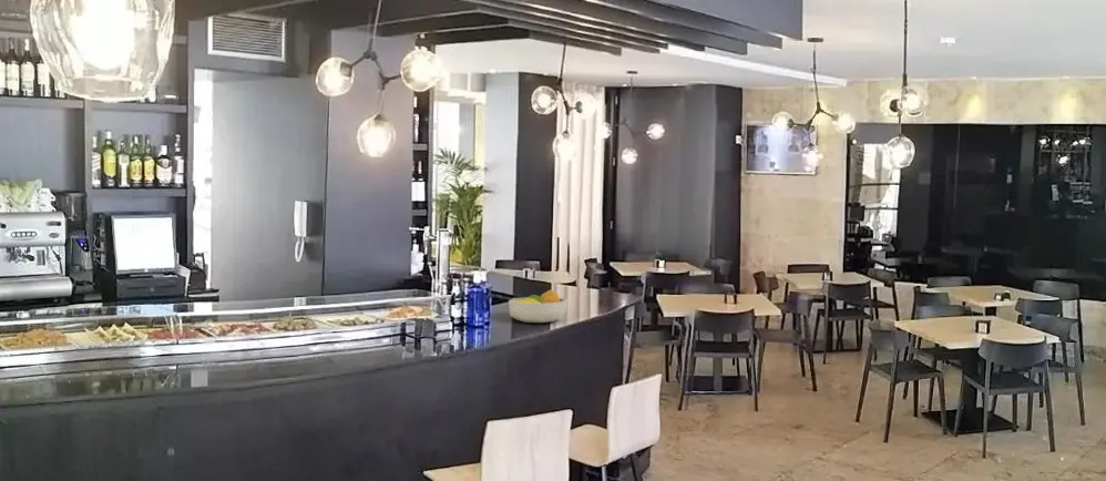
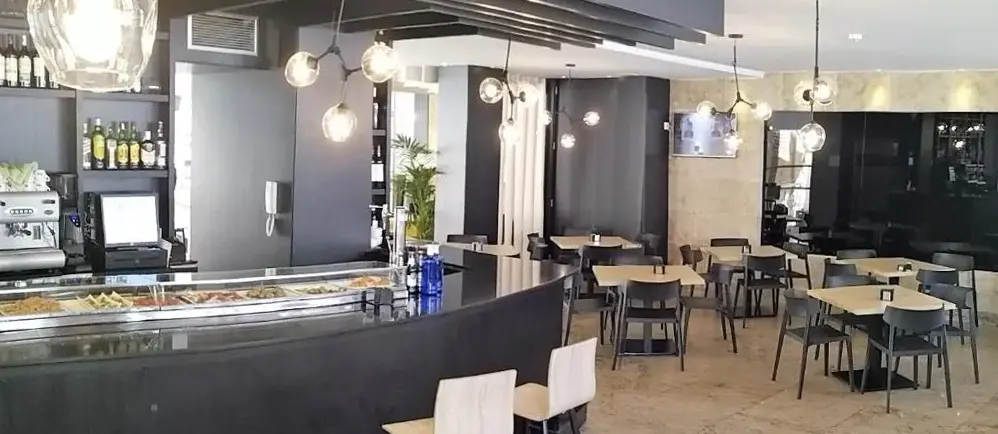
- fruit bowl [508,288,569,324]
